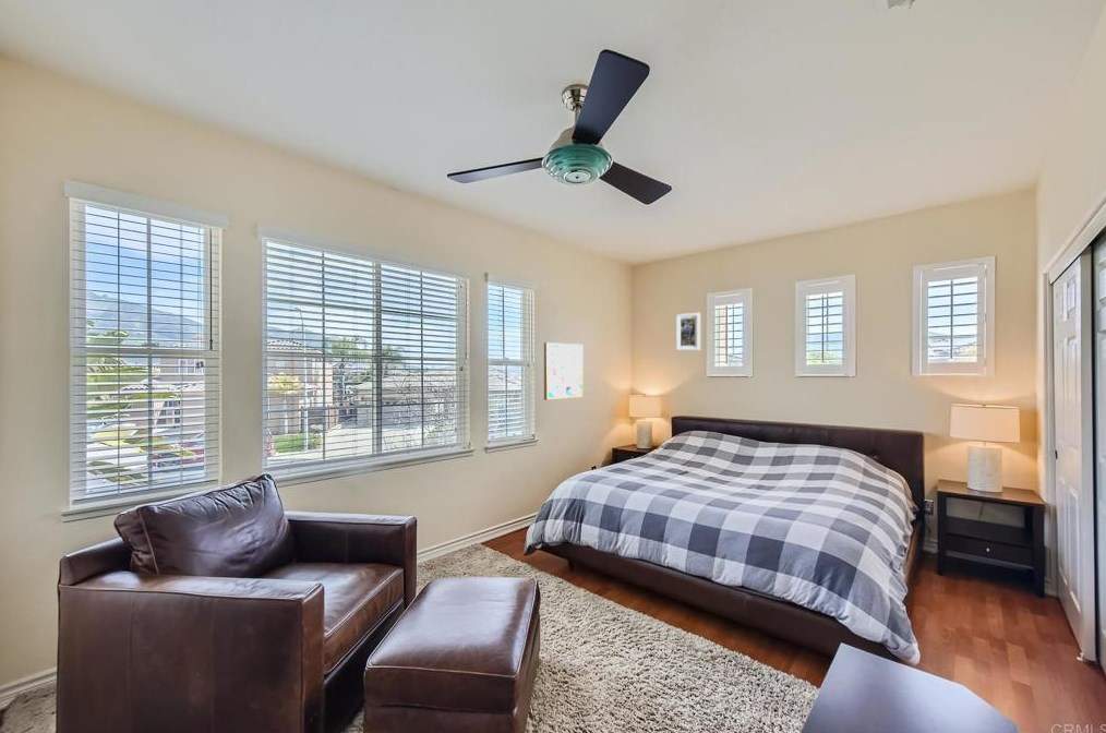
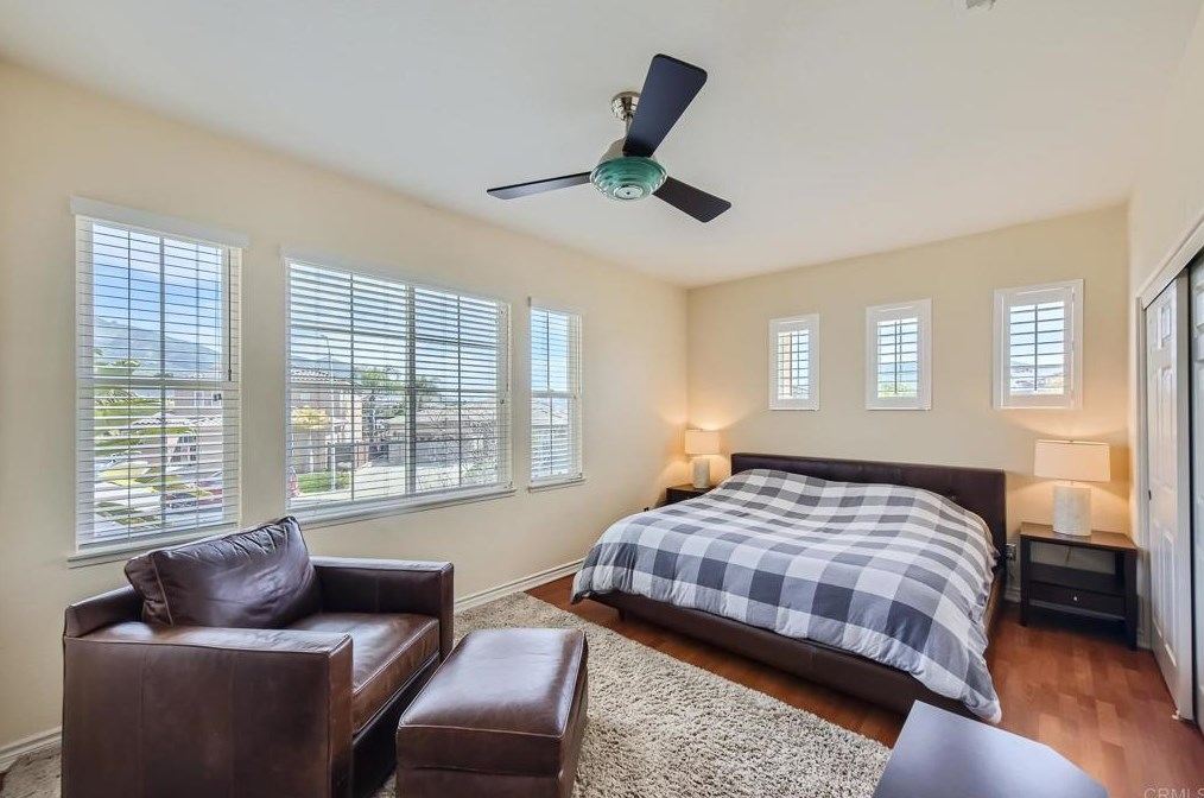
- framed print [675,312,701,351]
- wall art [543,341,585,401]
